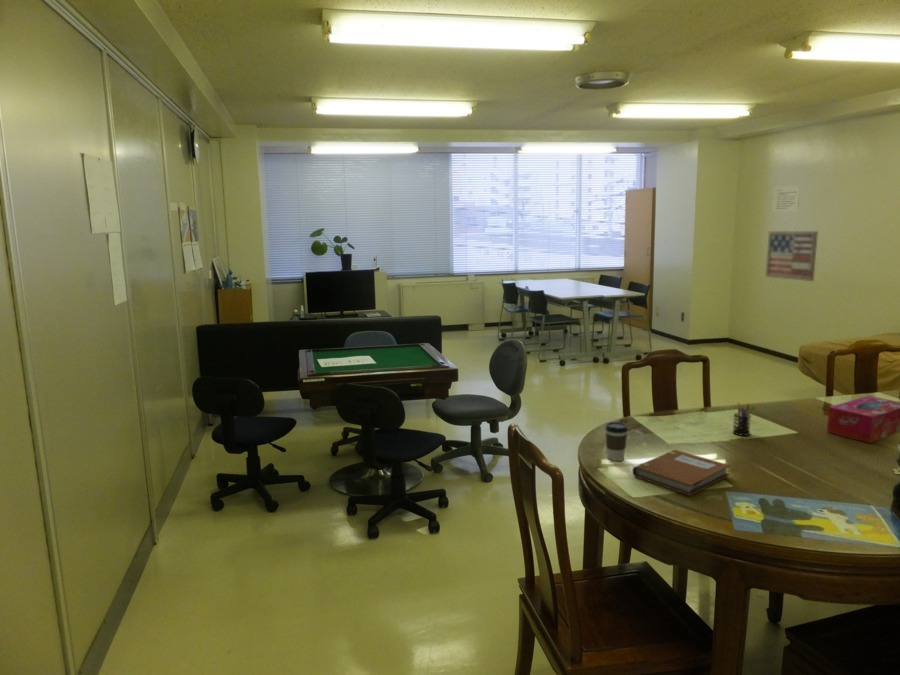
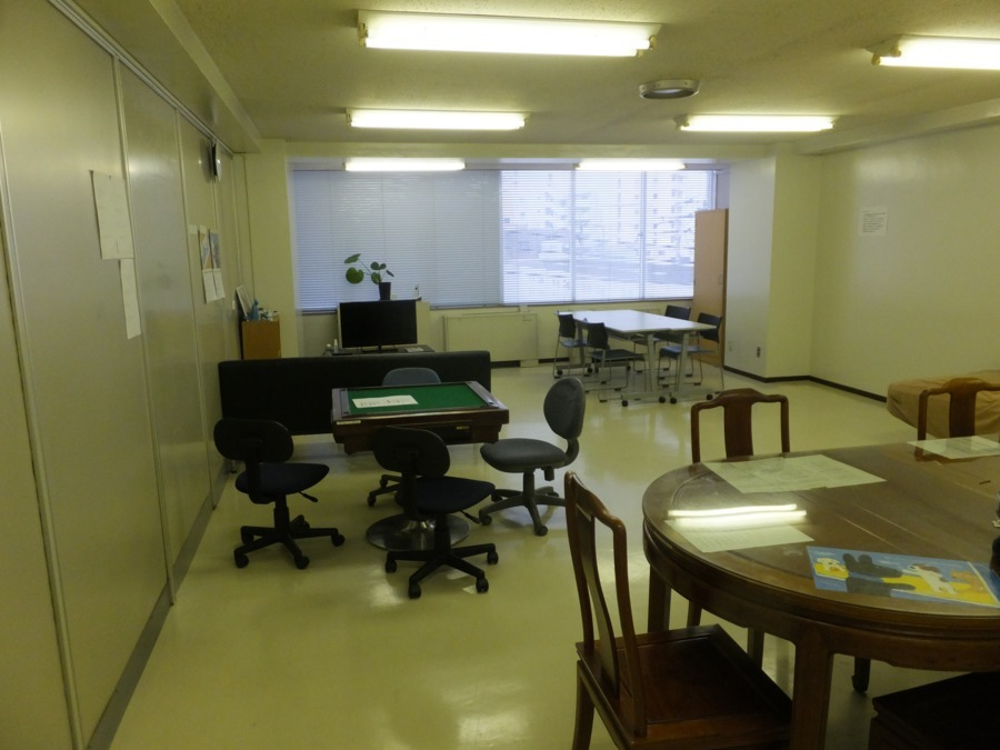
- tissue box [826,395,900,444]
- notebook [632,449,731,497]
- pen holder [732,402,756,437]
- coffee cup [604,421,629,462]
- wall art [765,230,819,282]
